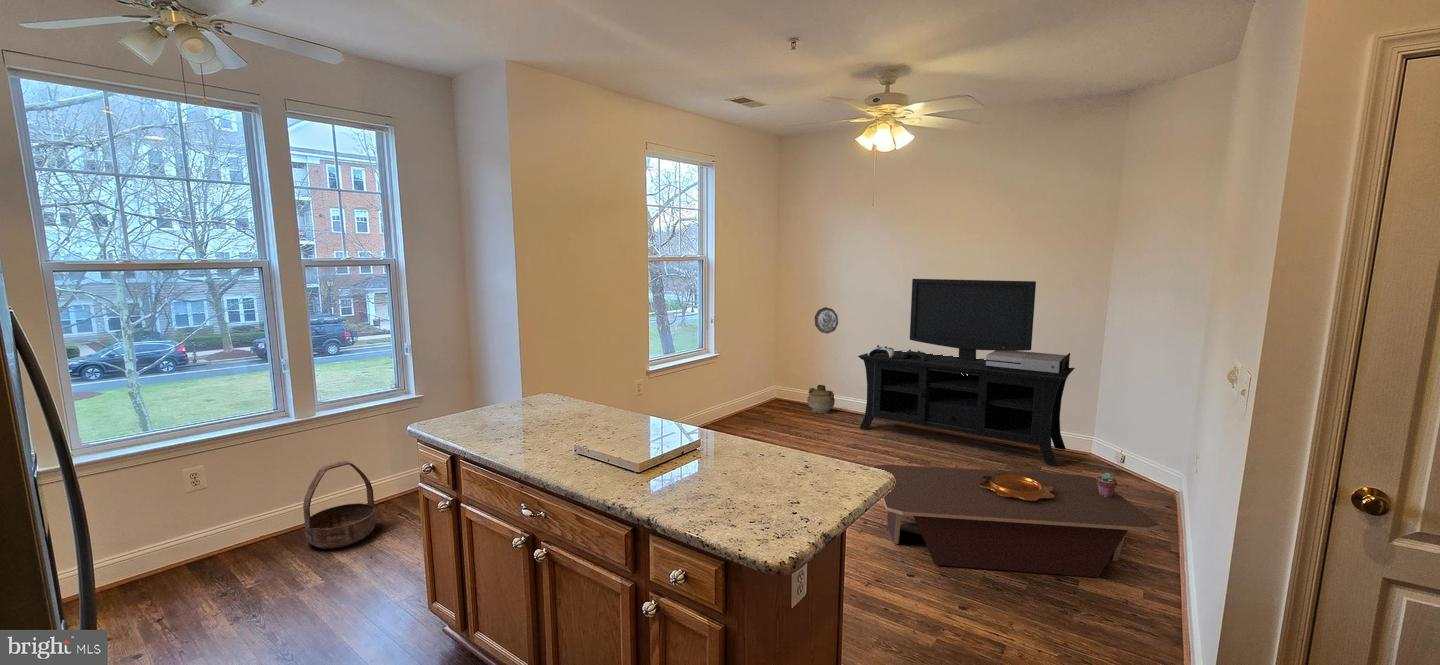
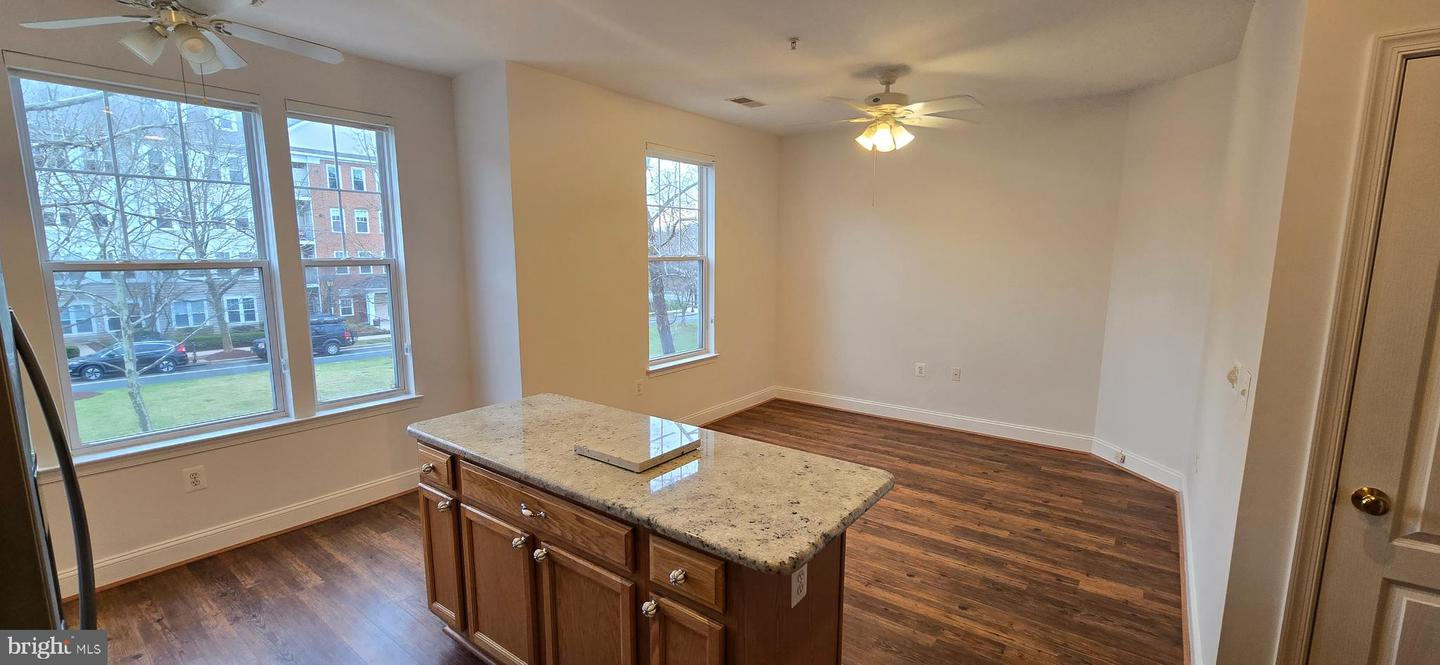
- decorative bowl [979,474,1054,501]
- media console [857,278,1076,467]
- coffee table [872,463,1161,578]
- potted succulent [1095,472,1118,498]
- decorative plate [814,306,839,335]
- ceramic jug [806,384,836,414]
- basket [302,460,377,550]
